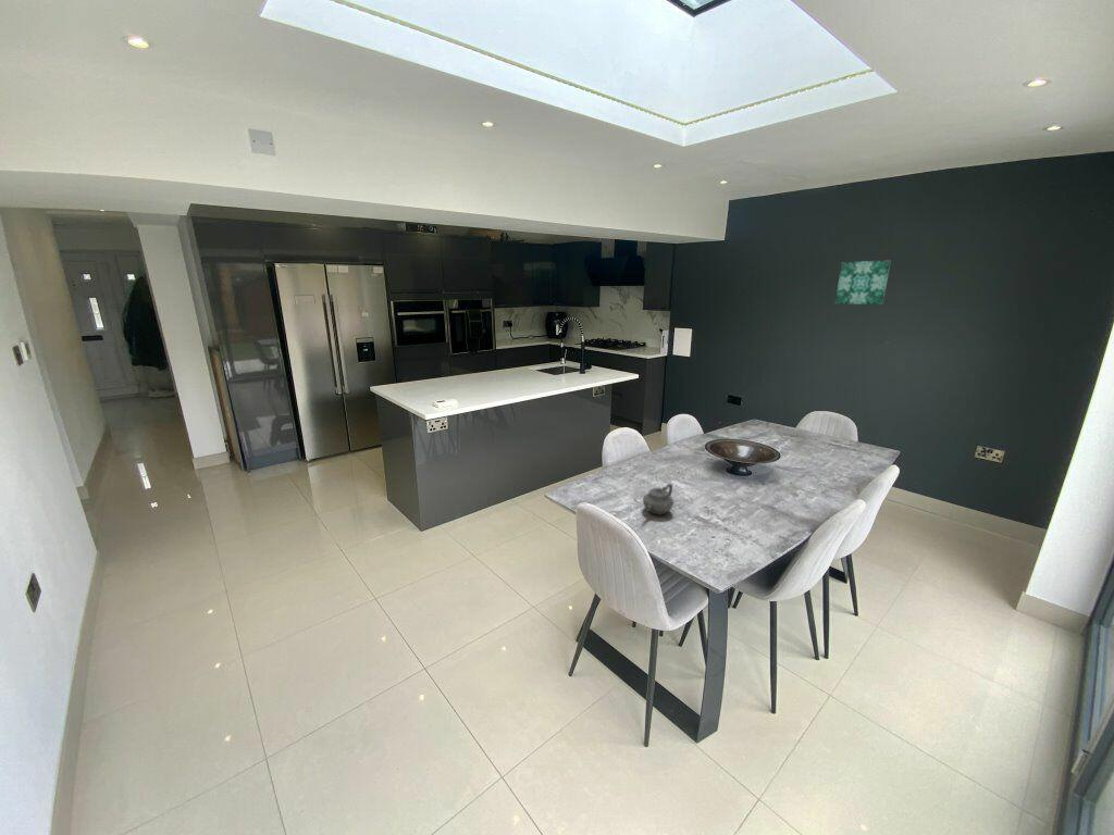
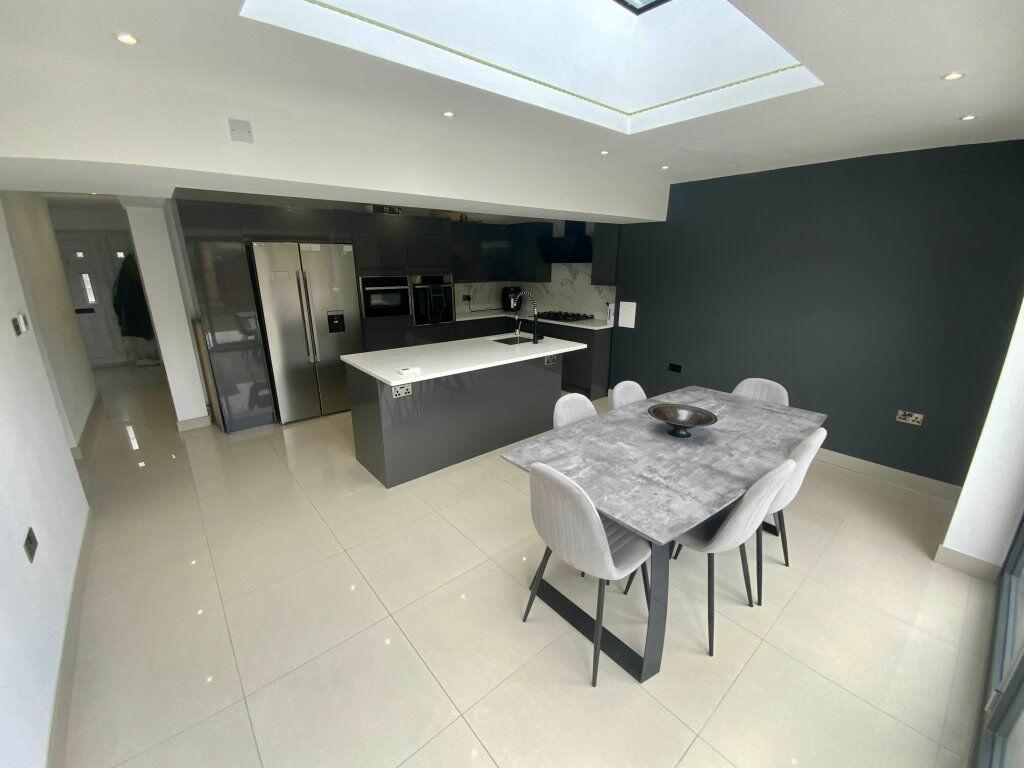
- teapot [642,483,674,516]
- wall art [834,259,892,306]
